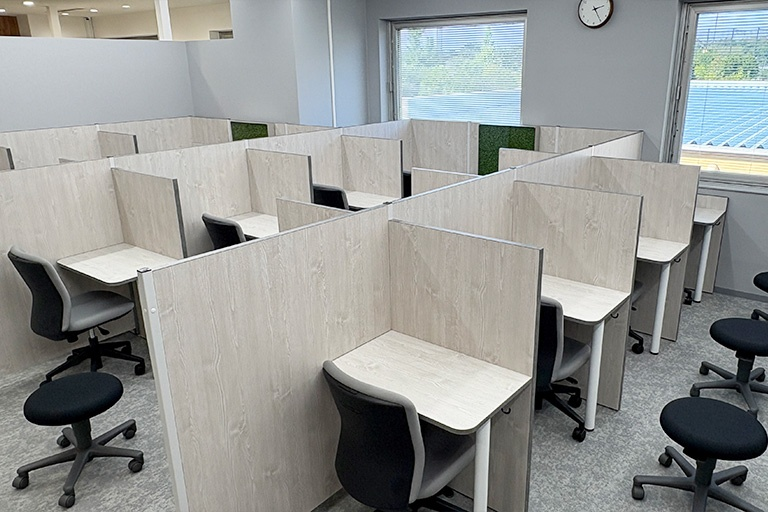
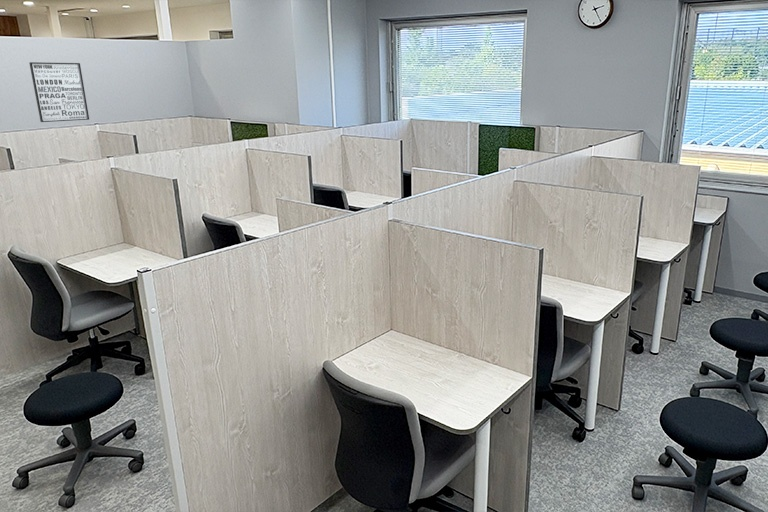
+ wall art [28,61,90,123]
